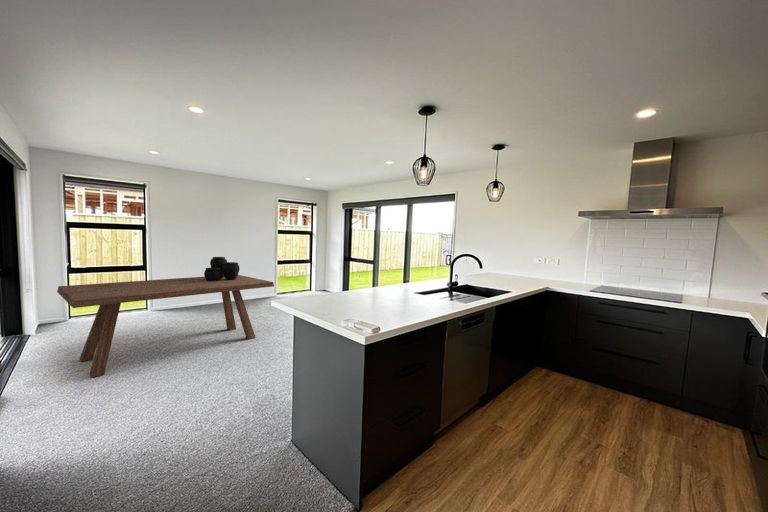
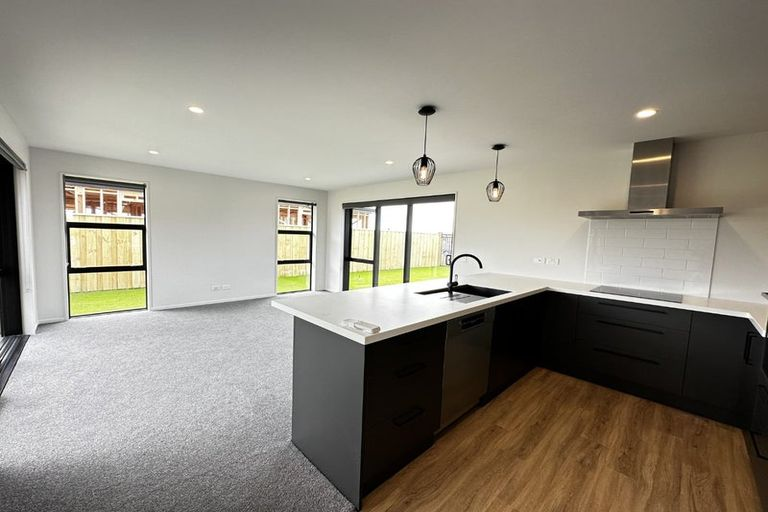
- ceramic pot [203,256,241,281]
- dining table [56,274,275,378]
